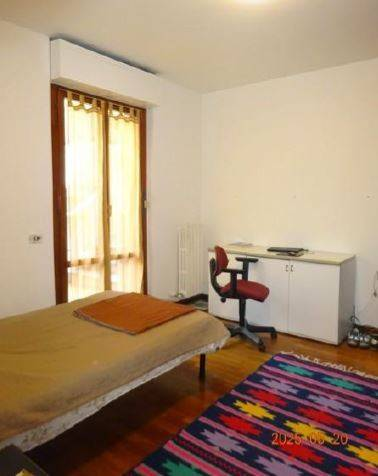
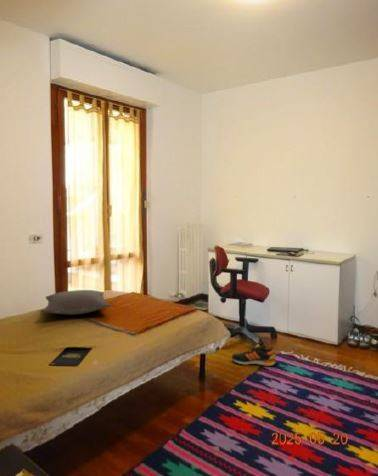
+ shoe [231,343,276,367]
+ pillow [42,289,111,316]
+ playing card [48,346,93,367]
